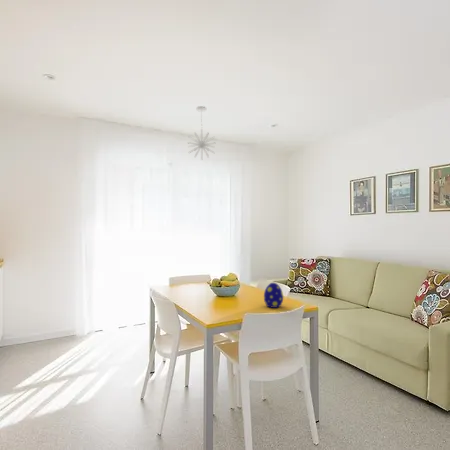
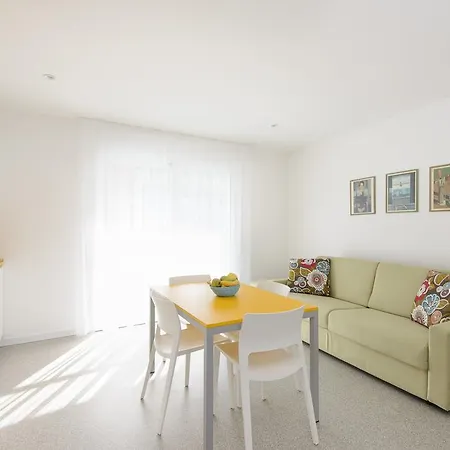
- pendant light [187,105,216,161]
- decorative egg [263,282,284,309]
